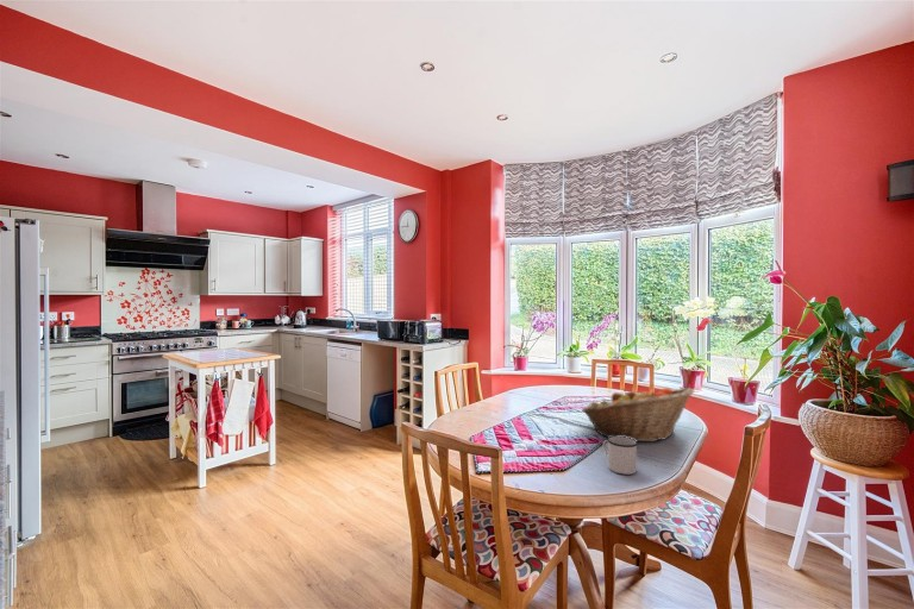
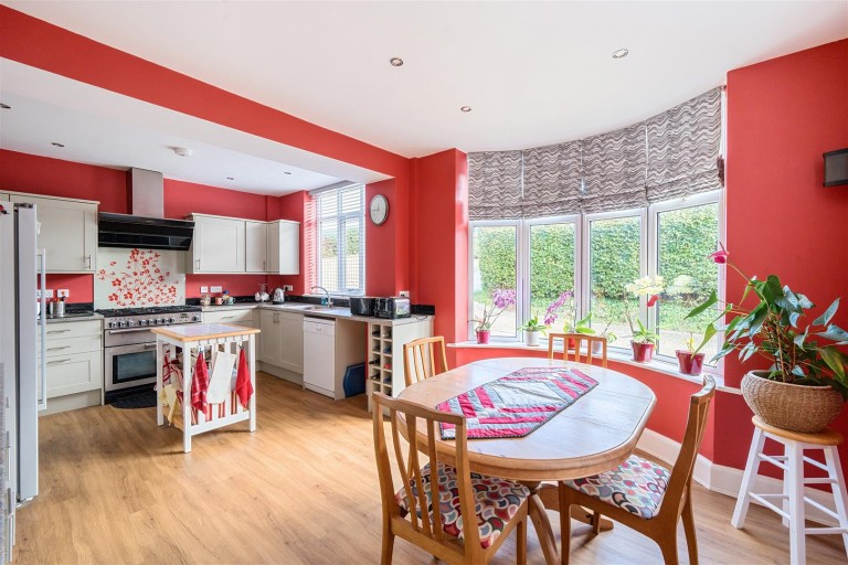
- mug [602,437,639,476]
- fruit basket [581,387,695,442]
